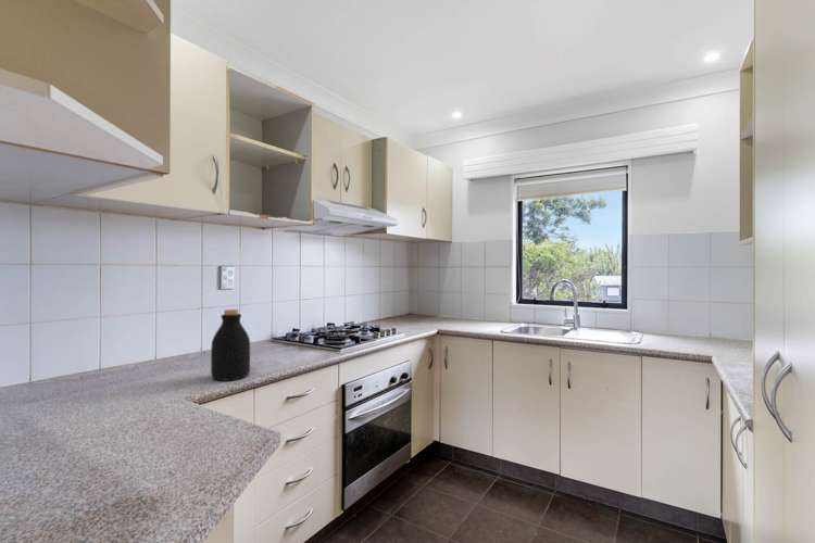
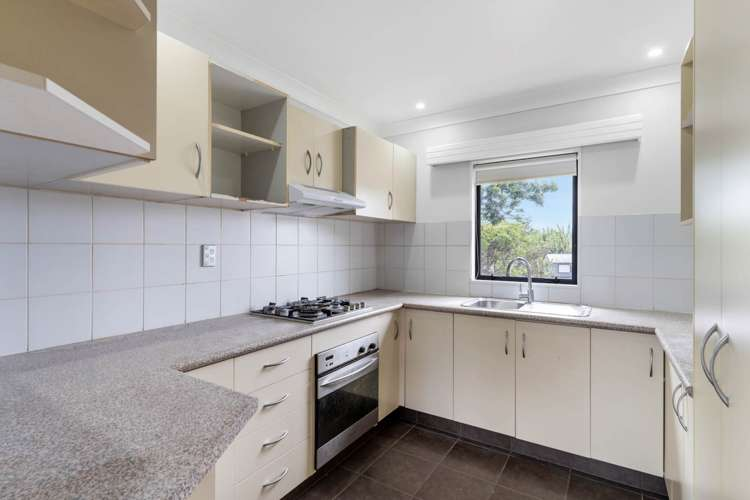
- bottle [210,308,251,382]
